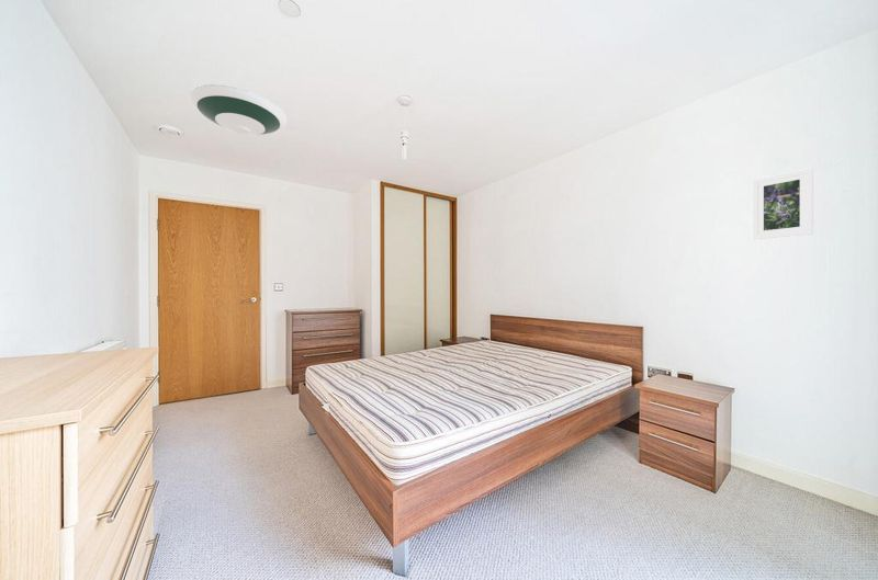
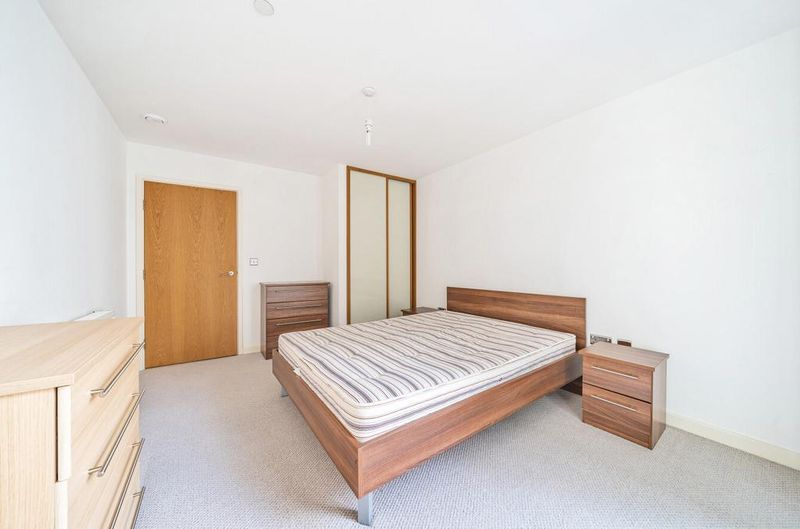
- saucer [188,83,288,136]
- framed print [752,168,814,240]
